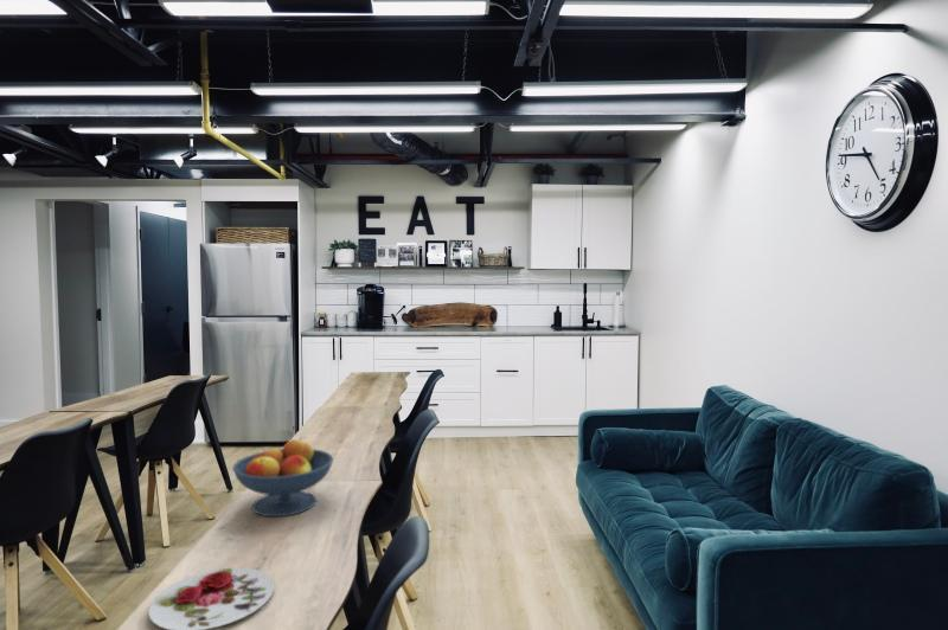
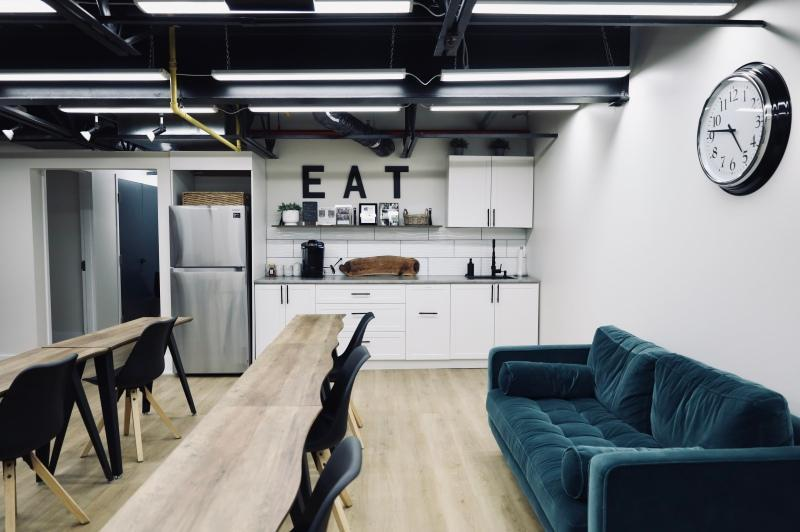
- plate [147,566,275,630]
- fruit bowl [231,436,334,518]
